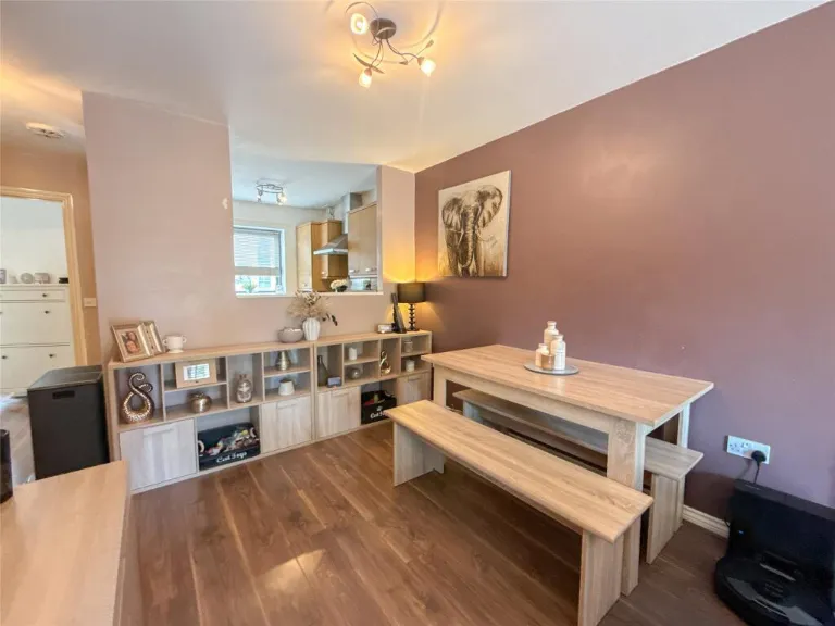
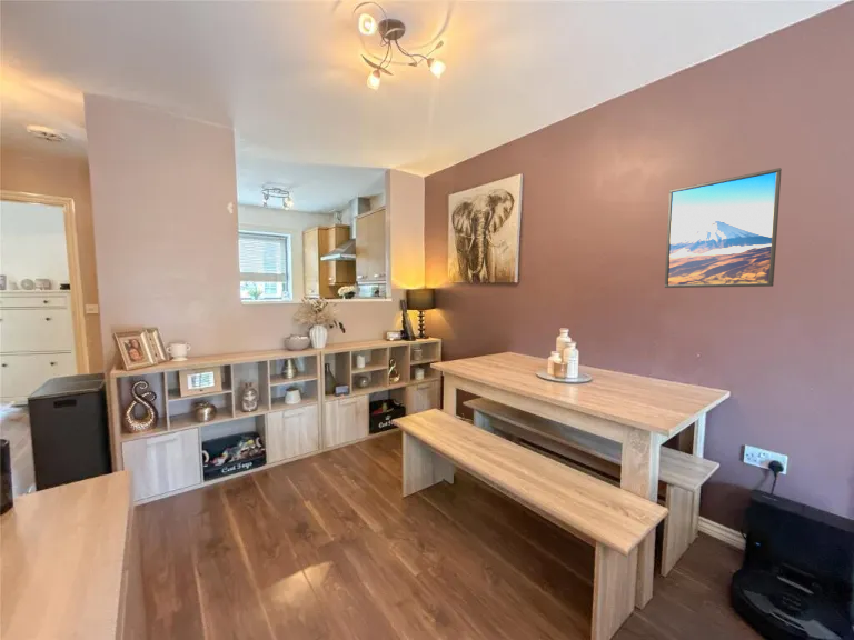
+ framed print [664,167,783,289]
